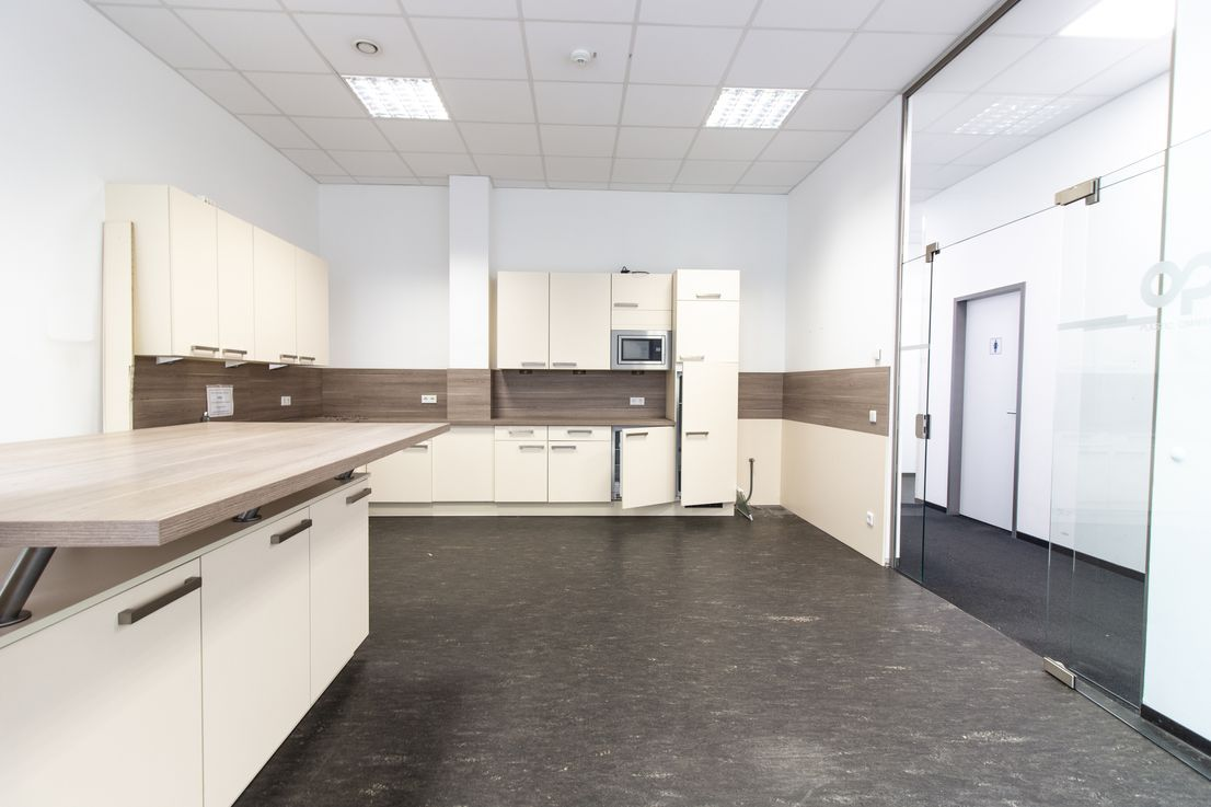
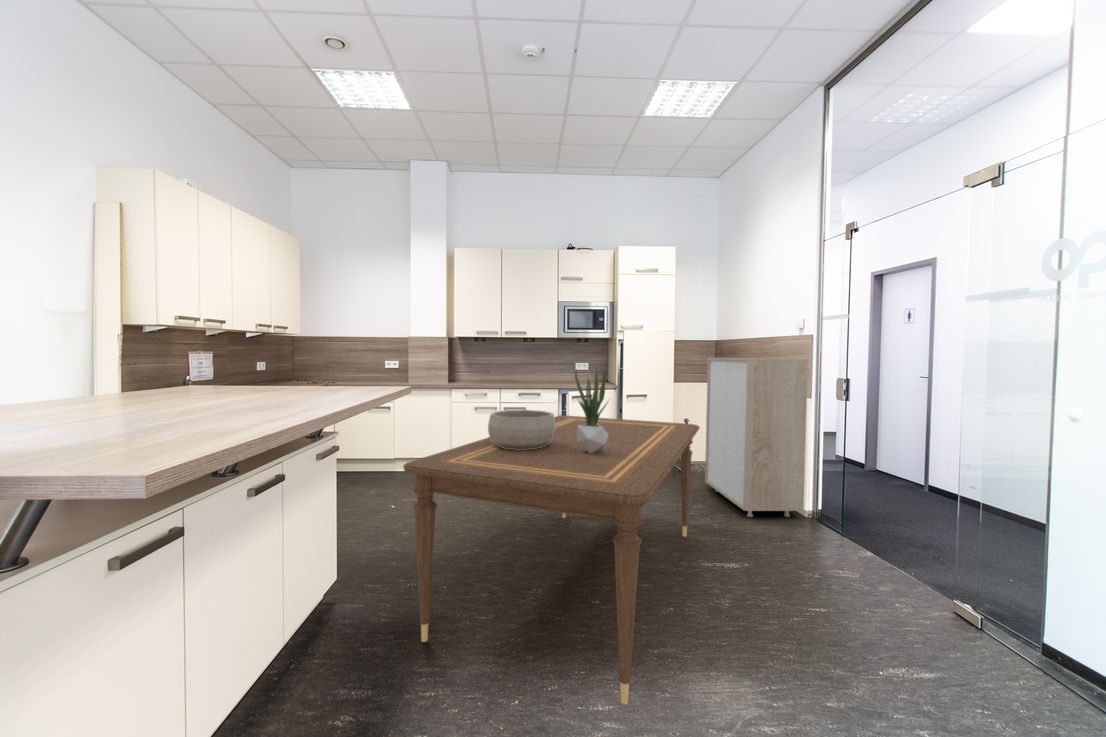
+ decorative bowl [487,409,555,450]
+ potted plant [574,367,610,453]
+ dining table [402,414,701,706]
+ storage cabinet [704,357,809,518]
